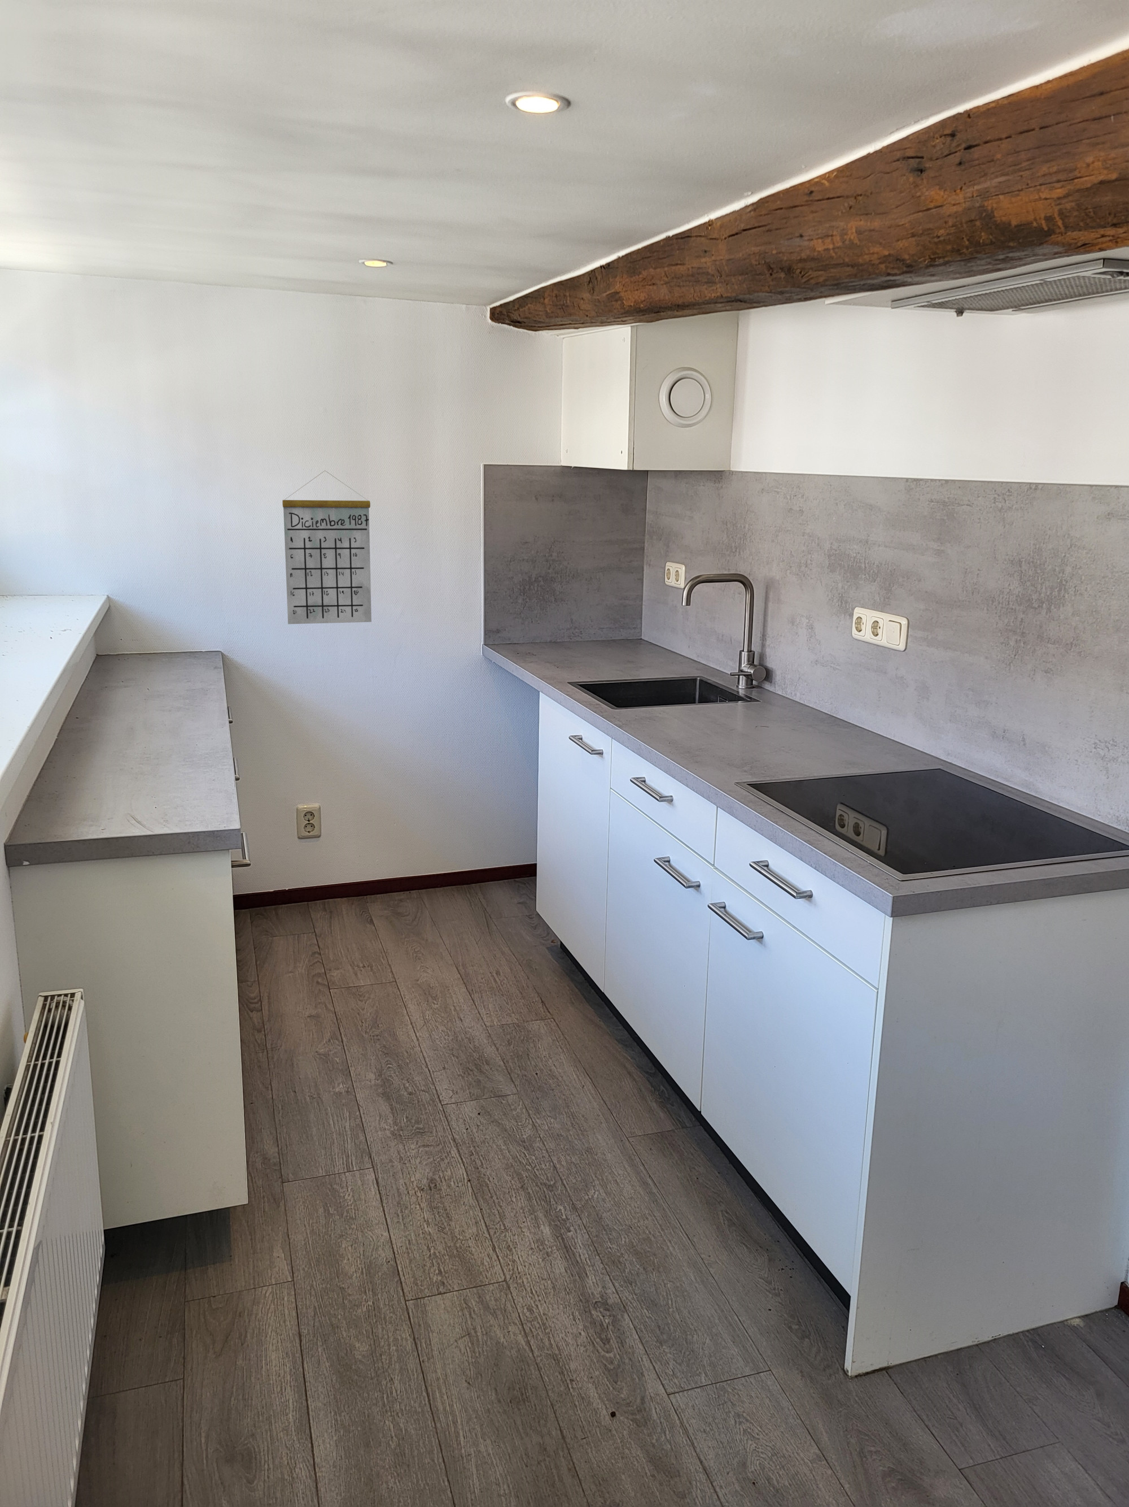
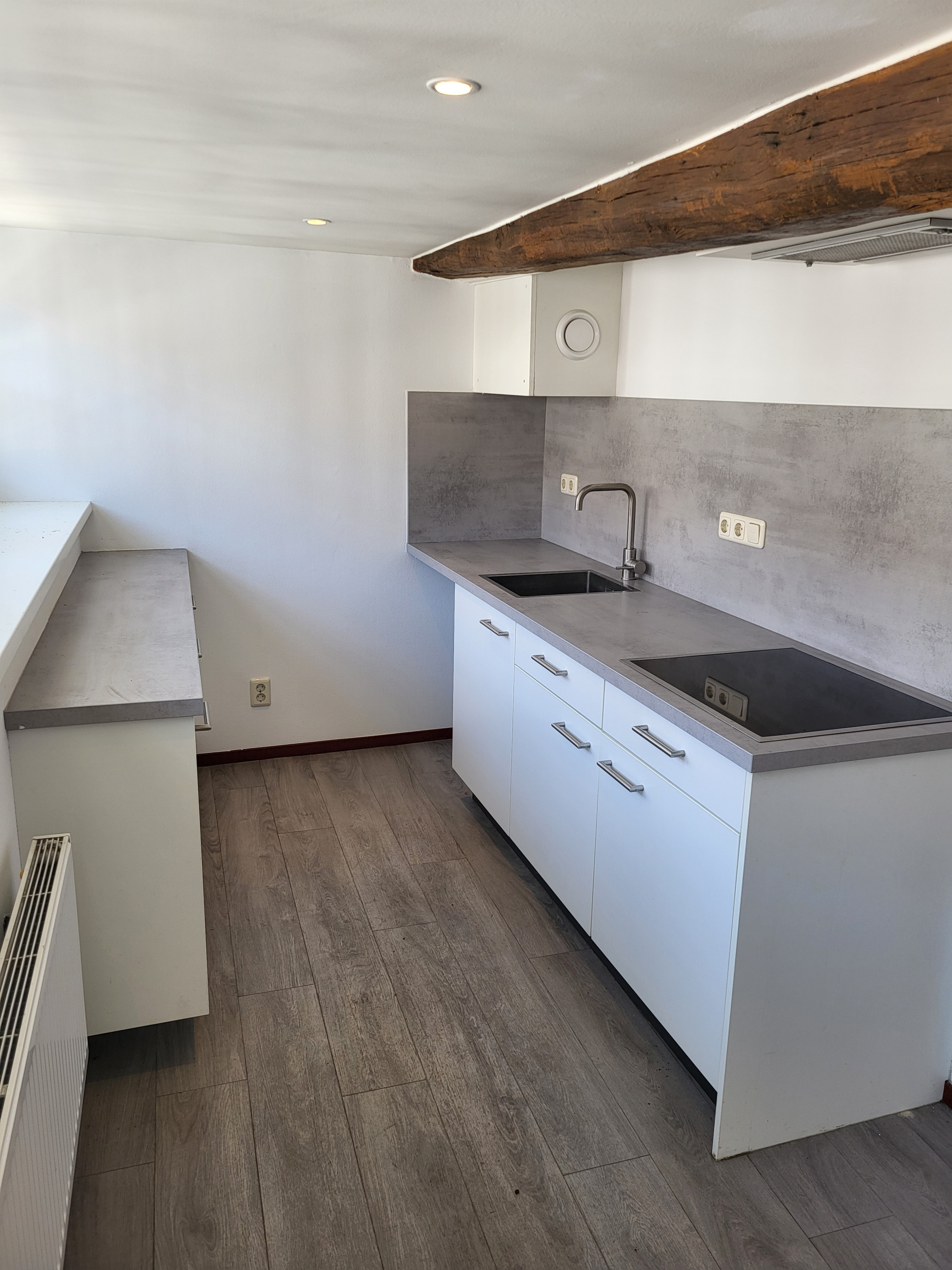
- calendar [282,470,372,625]
